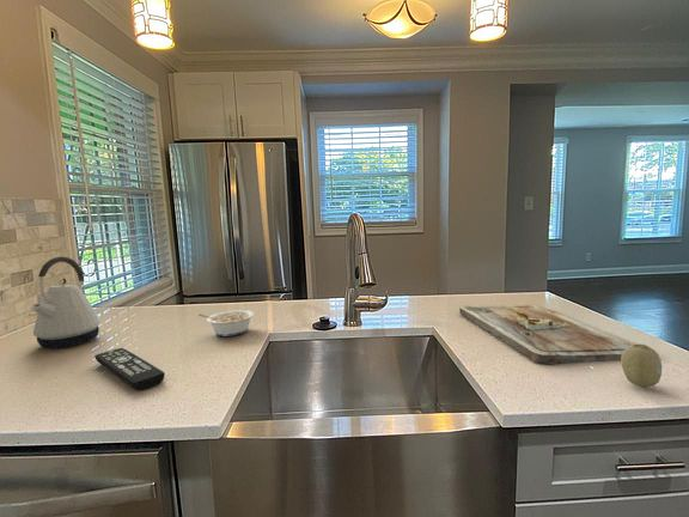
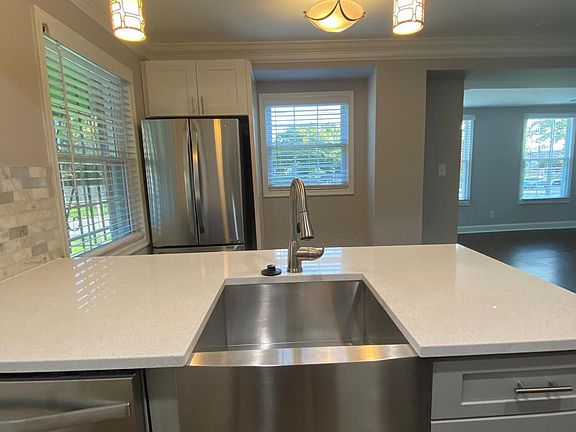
- kettle [30,255,102,349]
- cutting board [458,304,638,365]
- legume [196,309,255,337]
- remote control [93,347,166,391]
- fruit [620,342,663,389]
